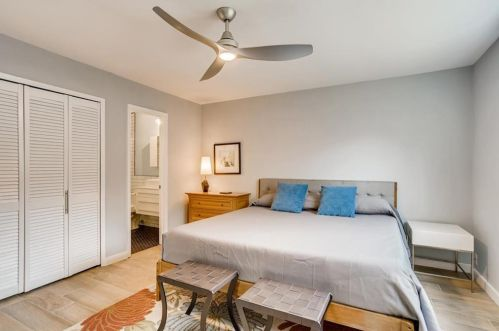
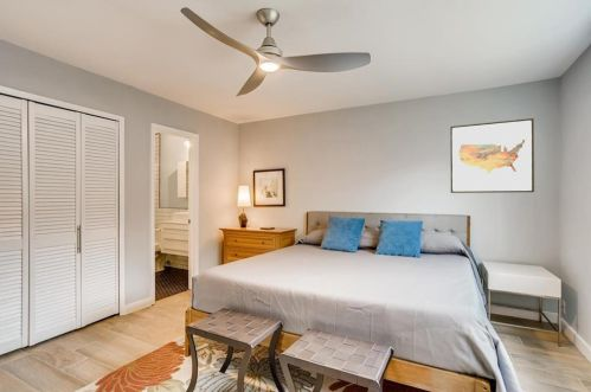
+ wall art [449,117,535,194]
